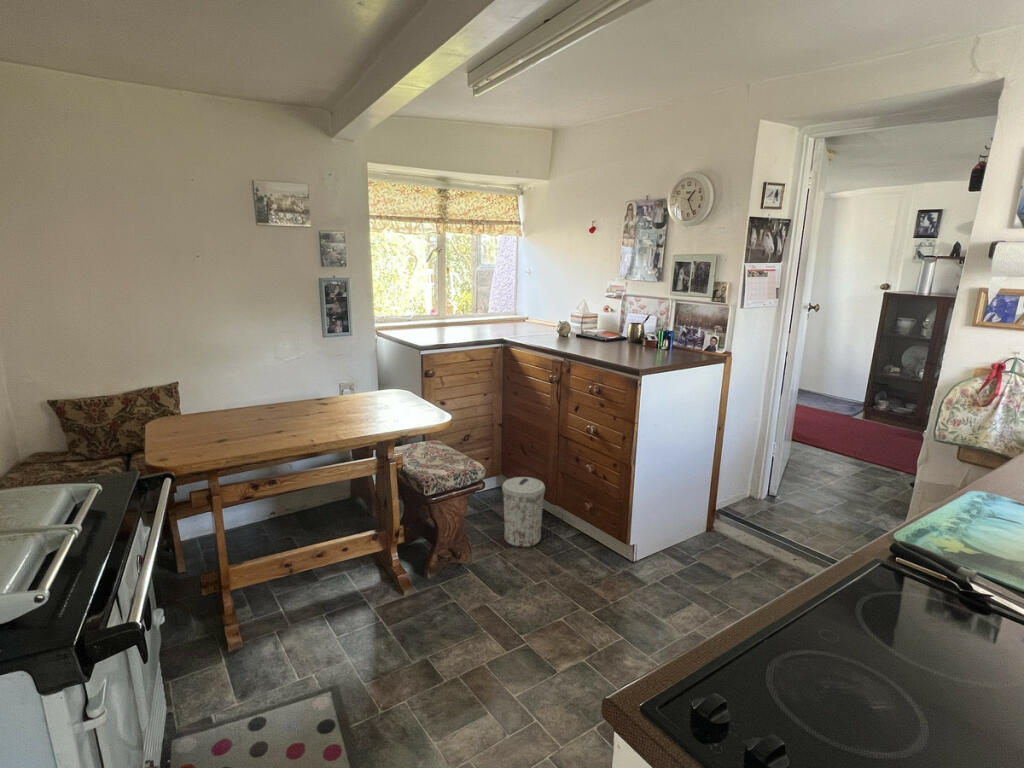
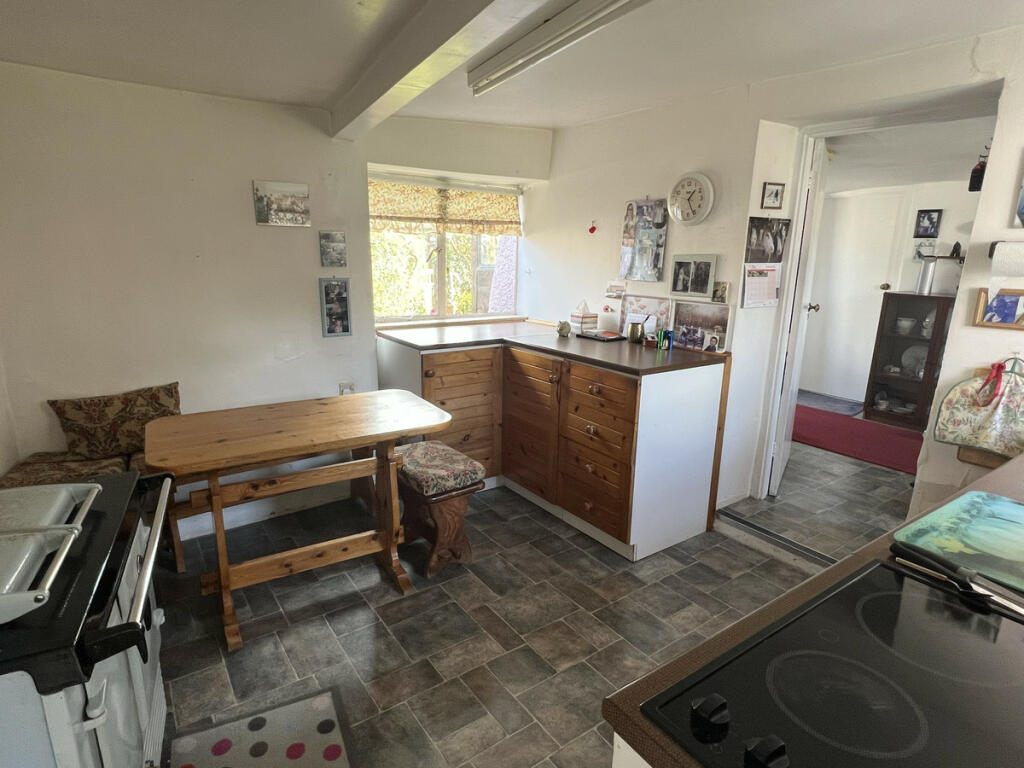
- trash can [501,476,546,548]
